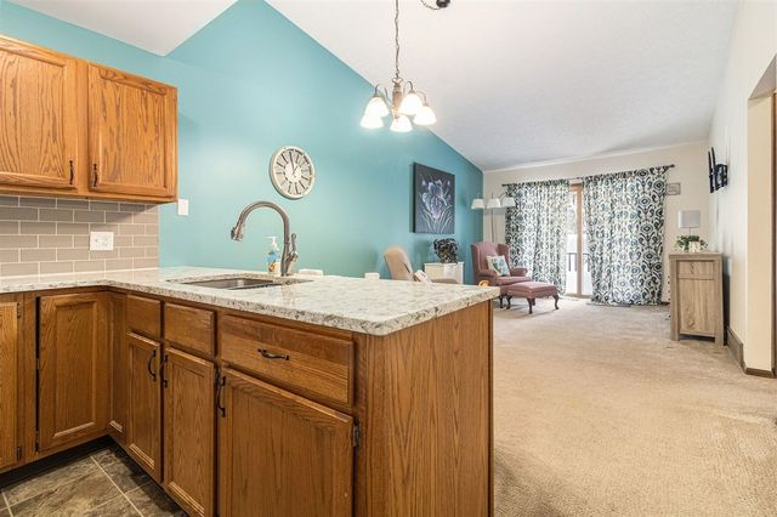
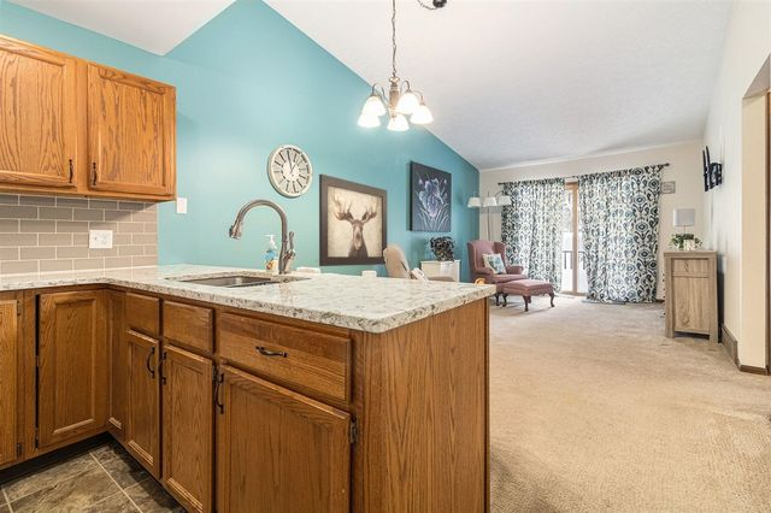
+ wall art [318,173,388,267]
